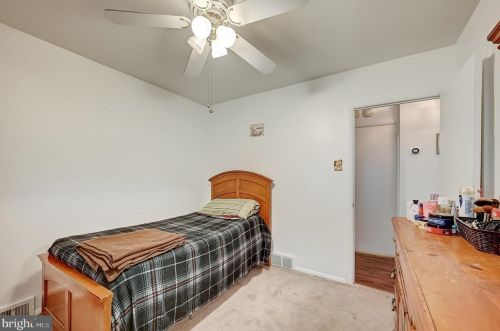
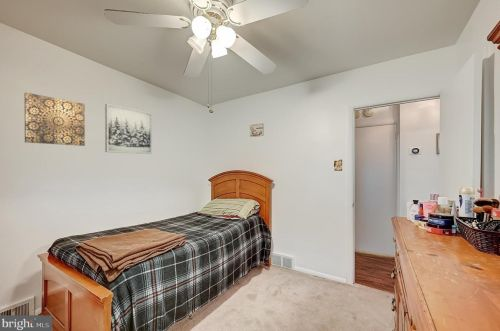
+ wall art [104,103,153,155]
+ wall art [23,92,86,147]
